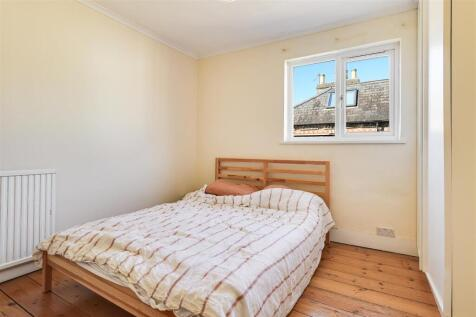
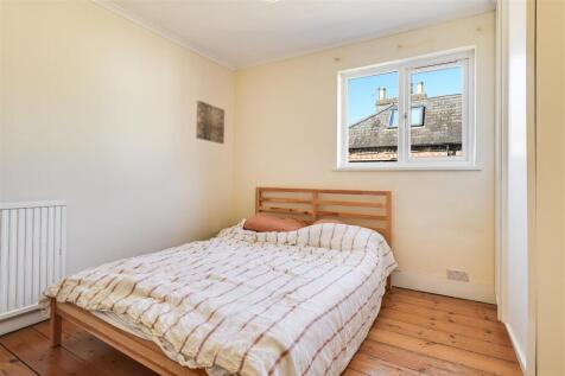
+ wall art [195,100,226,145]
